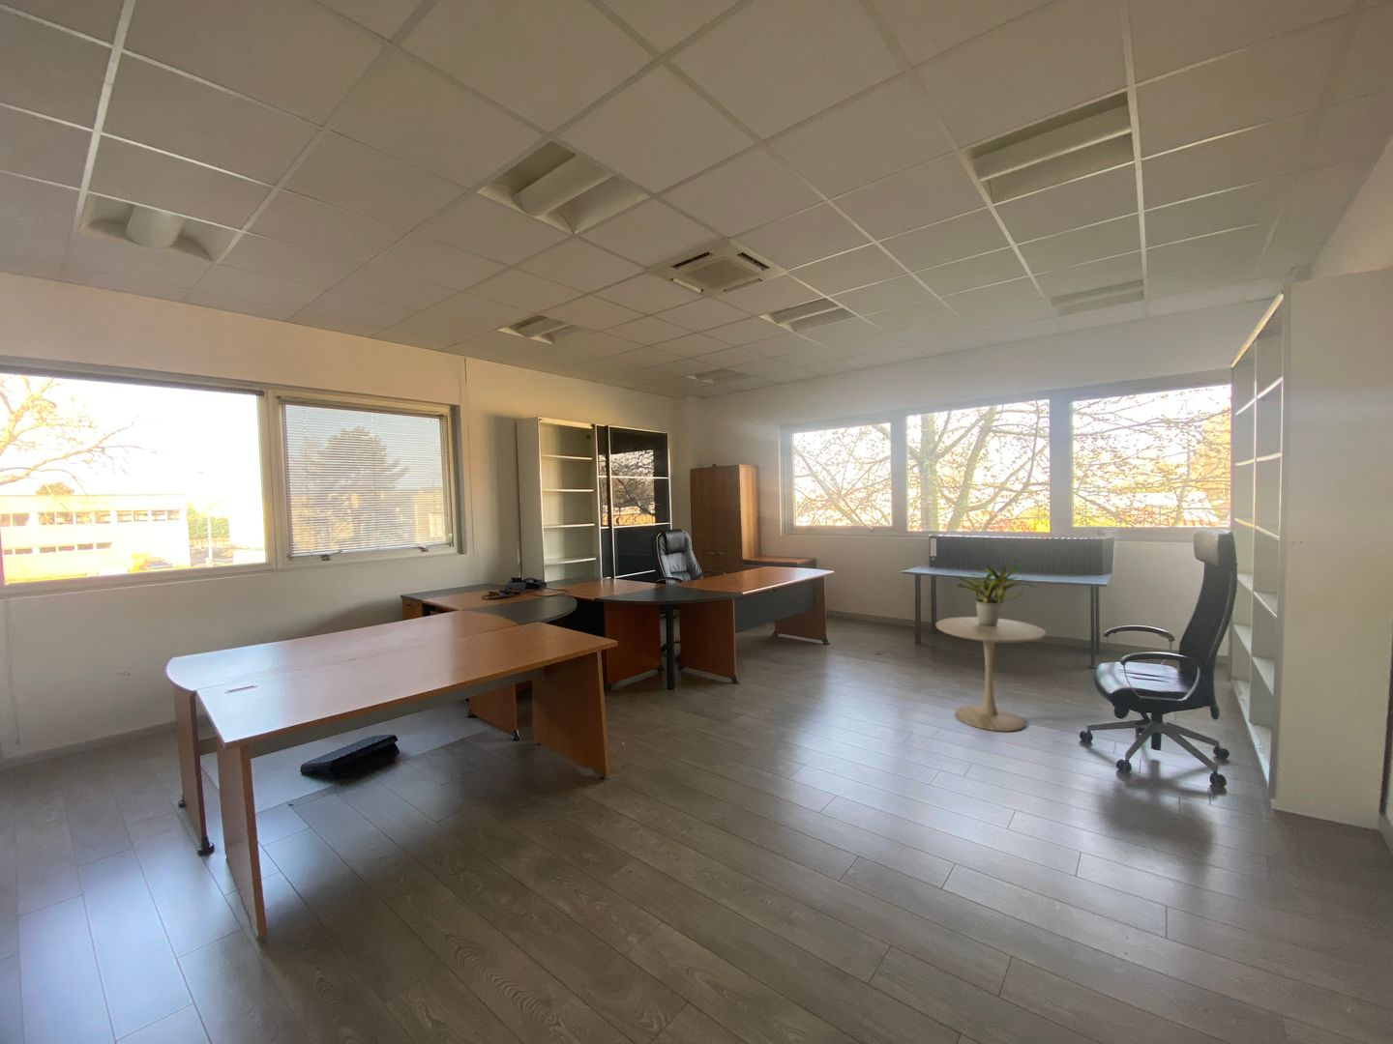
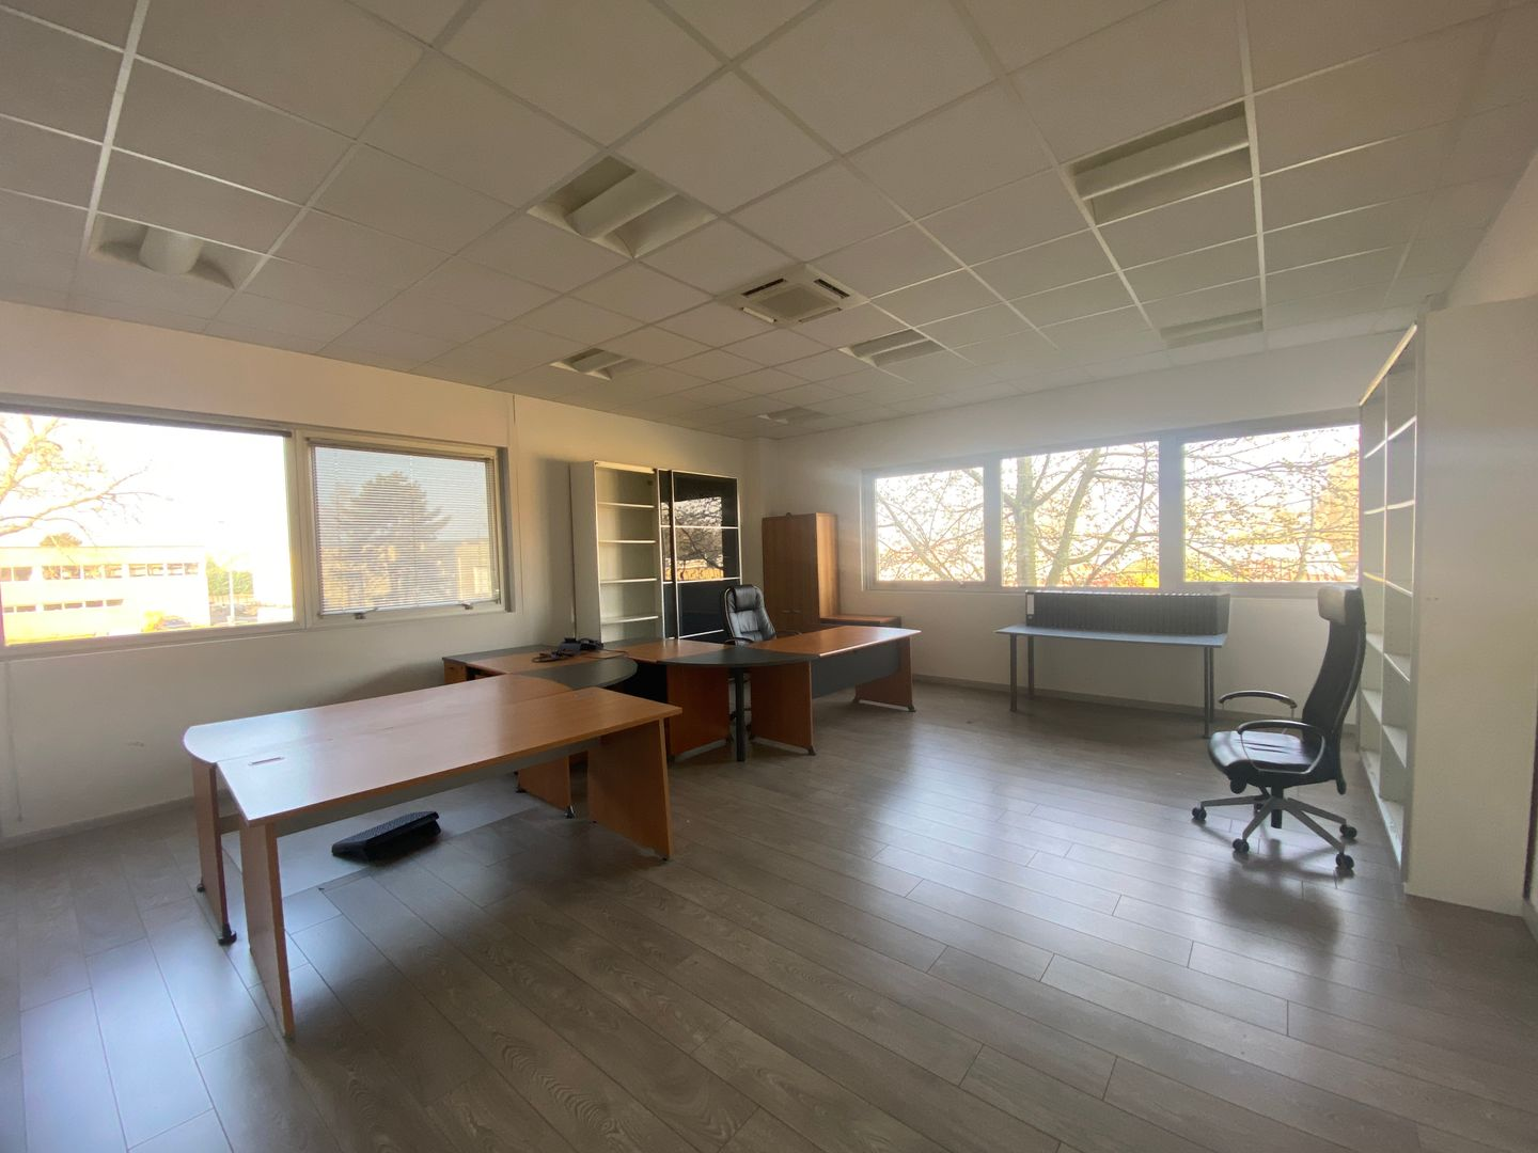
- potted plant [949,561,1037,625]
- side table [935,616,1047,733]
